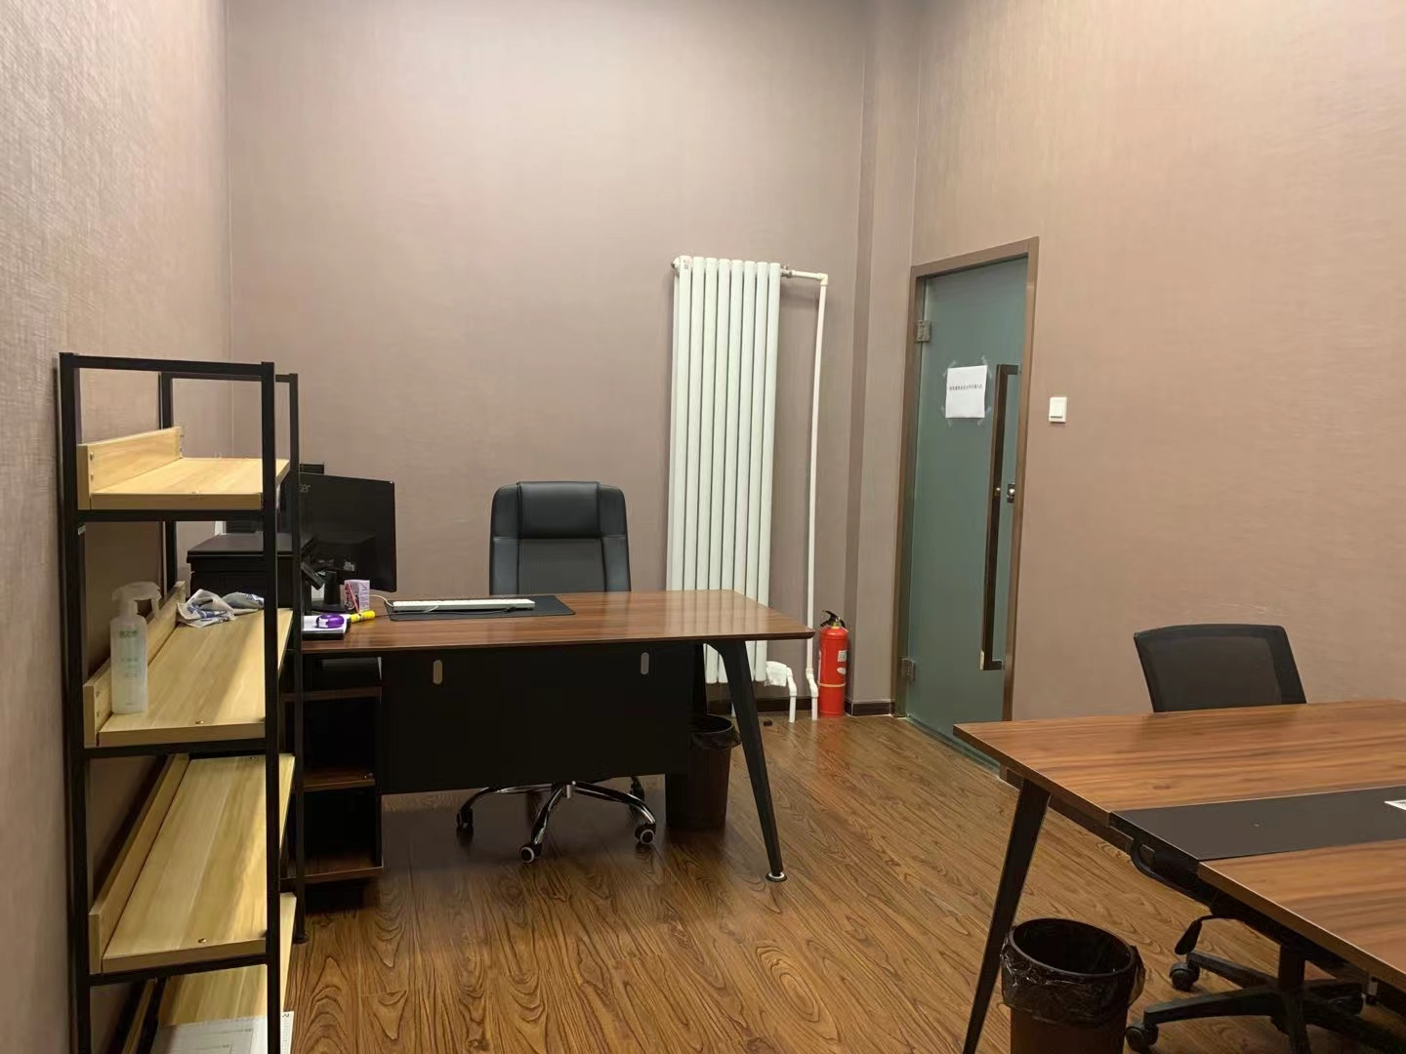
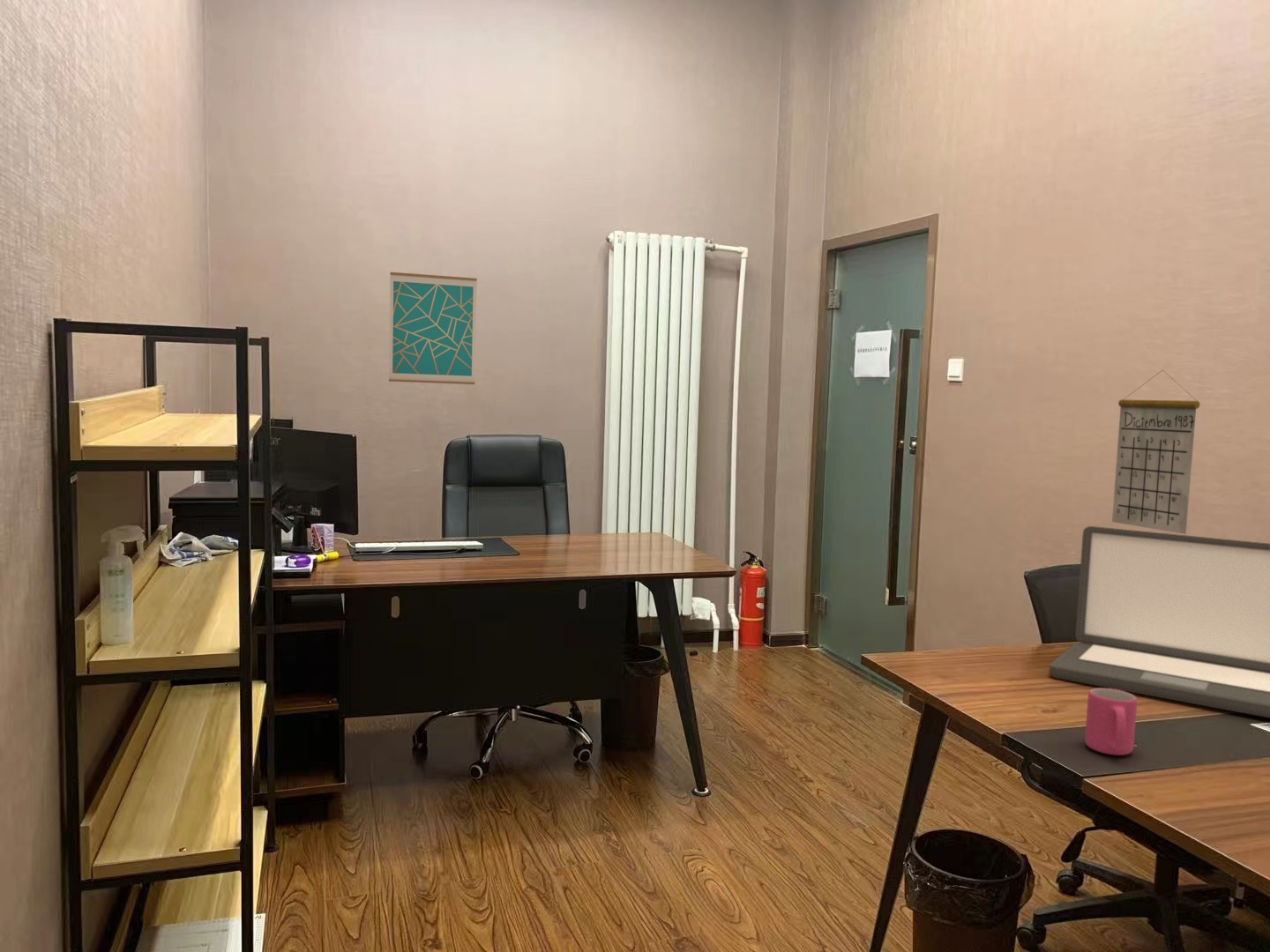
+ calendar [1111,369,1200,535]
+ mug [1084,688,1138,756]
+ wall art [388,271,478,385]
+ laptop [1048,525,1270,718]
